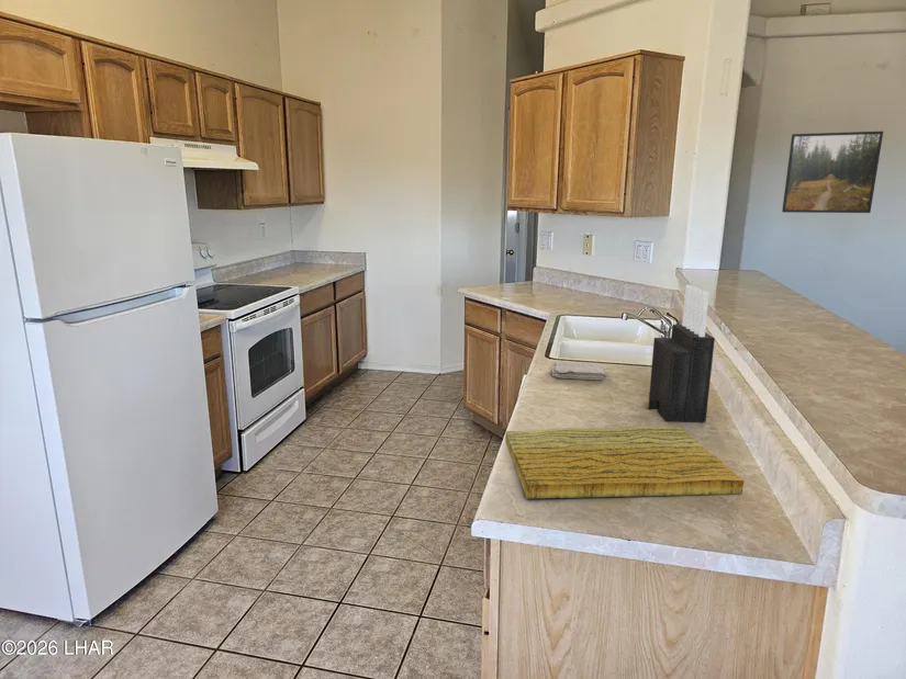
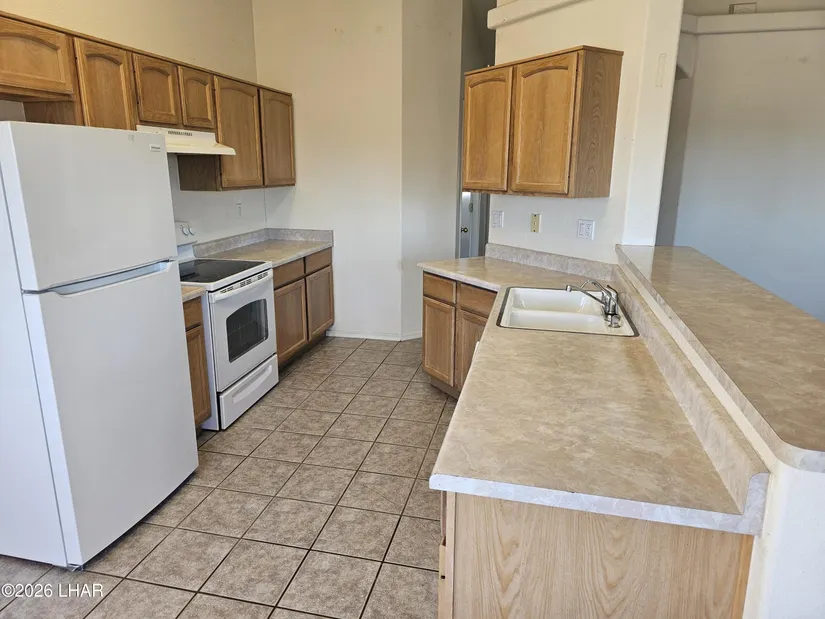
- washcloth [551,361,607,381]
- cutting board [504,426,745,500]
- knife block [648,284,716,423]
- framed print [781,131,884,214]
